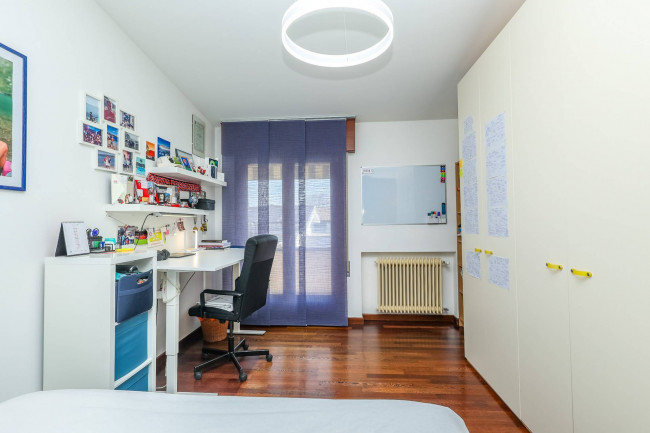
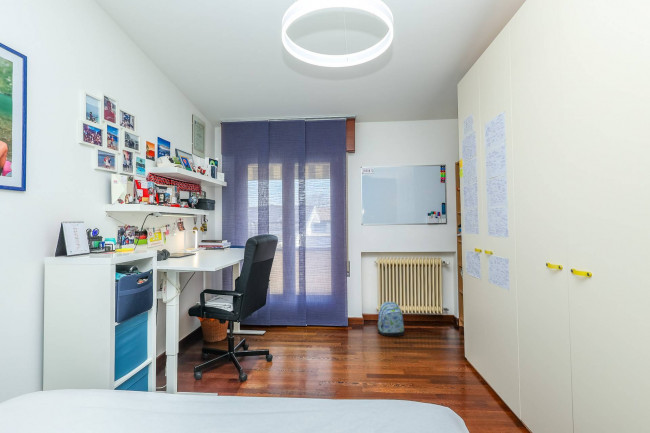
+ backpack [376,300,405,337]
